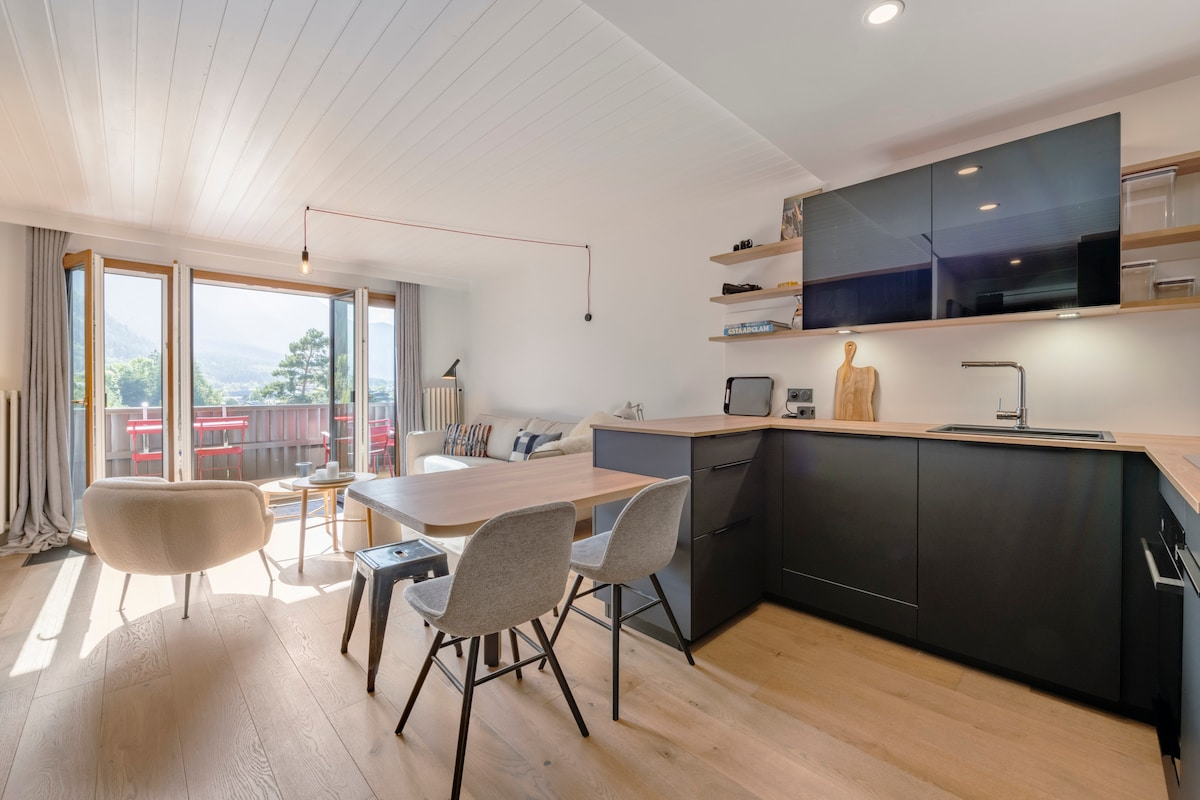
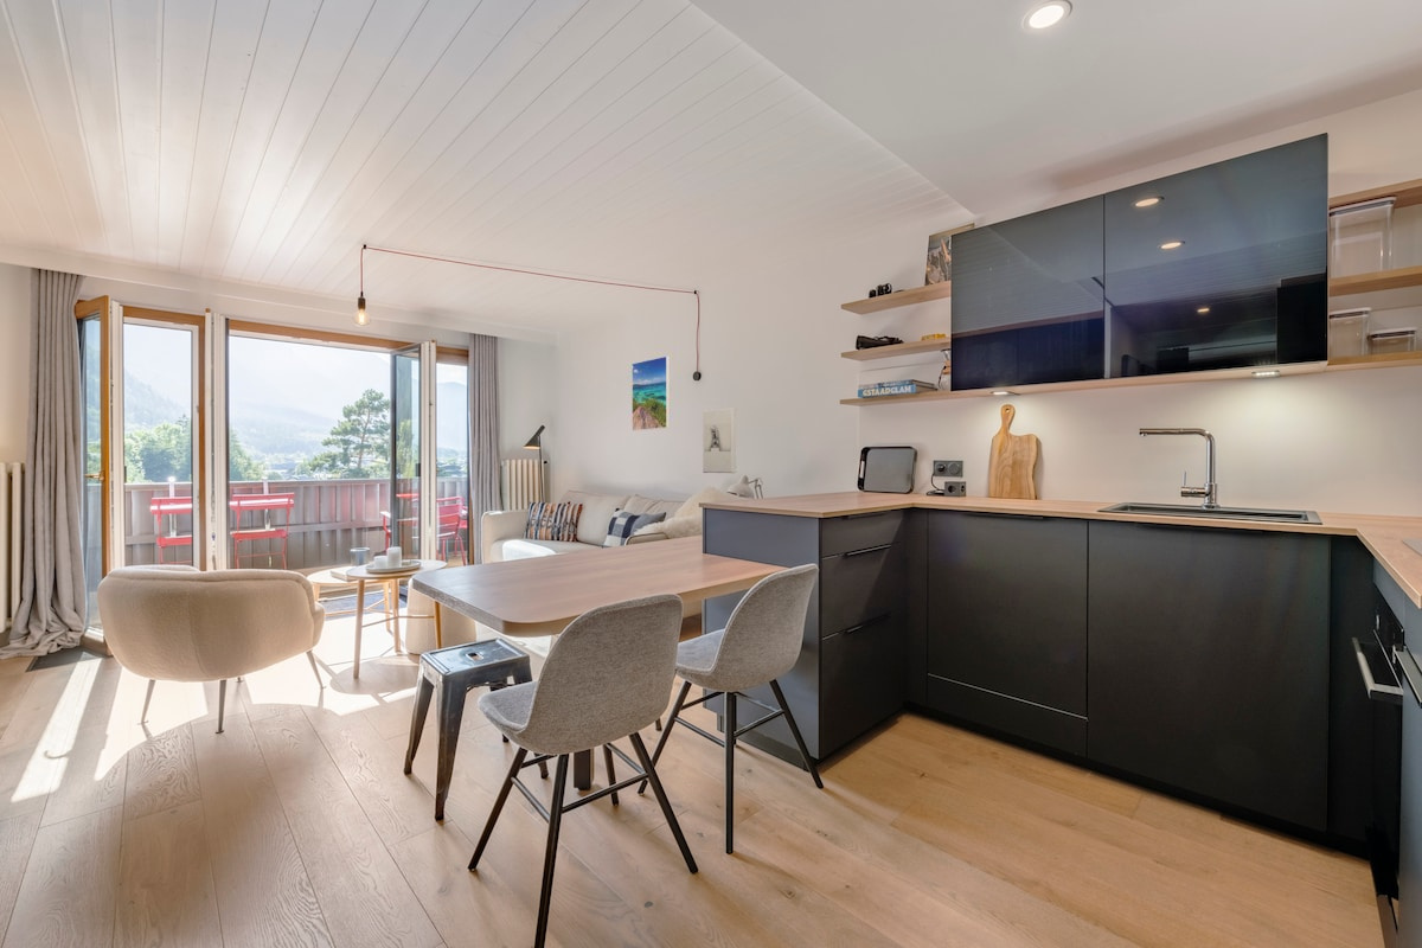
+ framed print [630,354,671,431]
+ wall sculpture [702,406,738,474]
